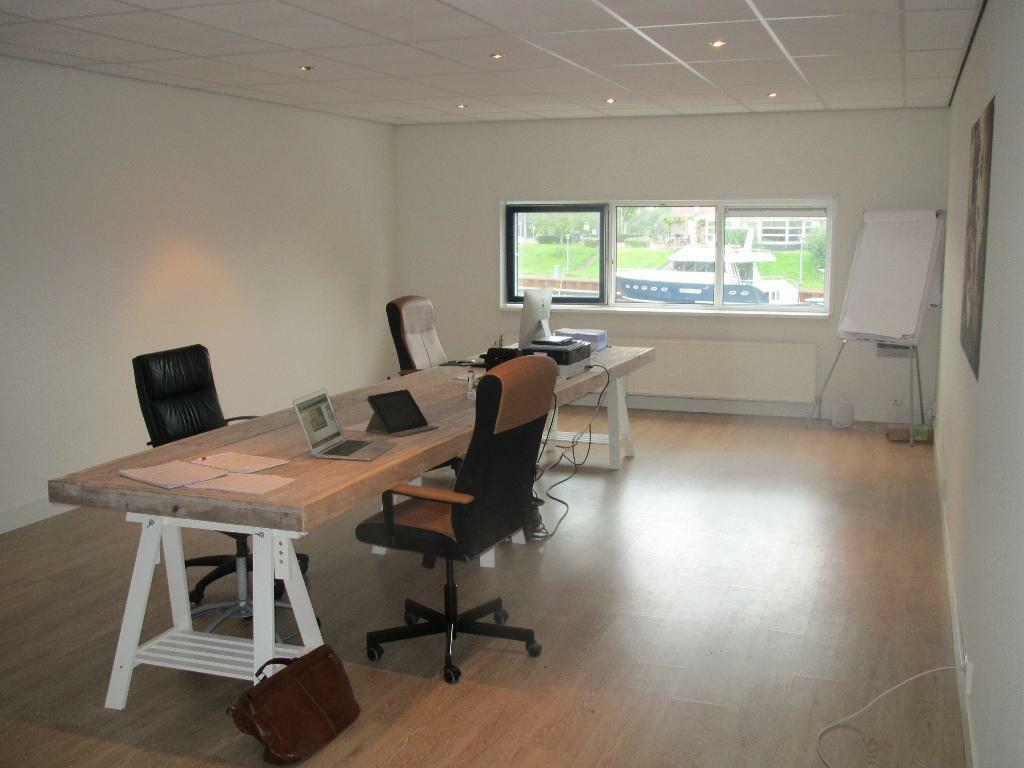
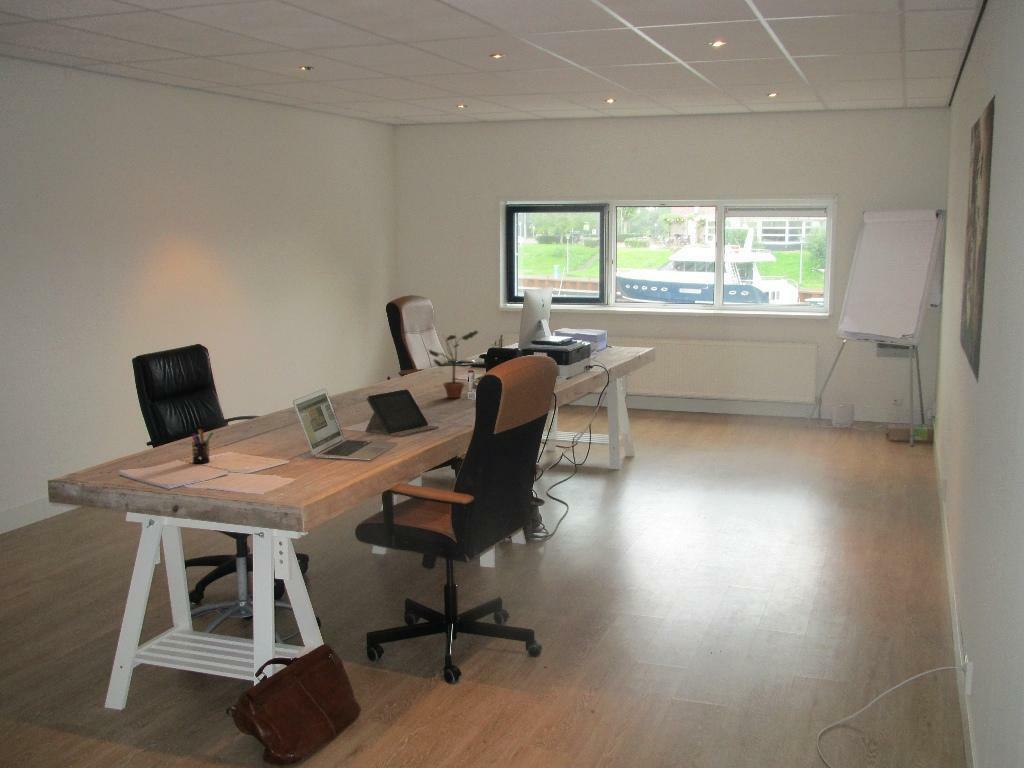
+ potted plant [427,330,479,399]
+ pen holder [190,428,214,464]
